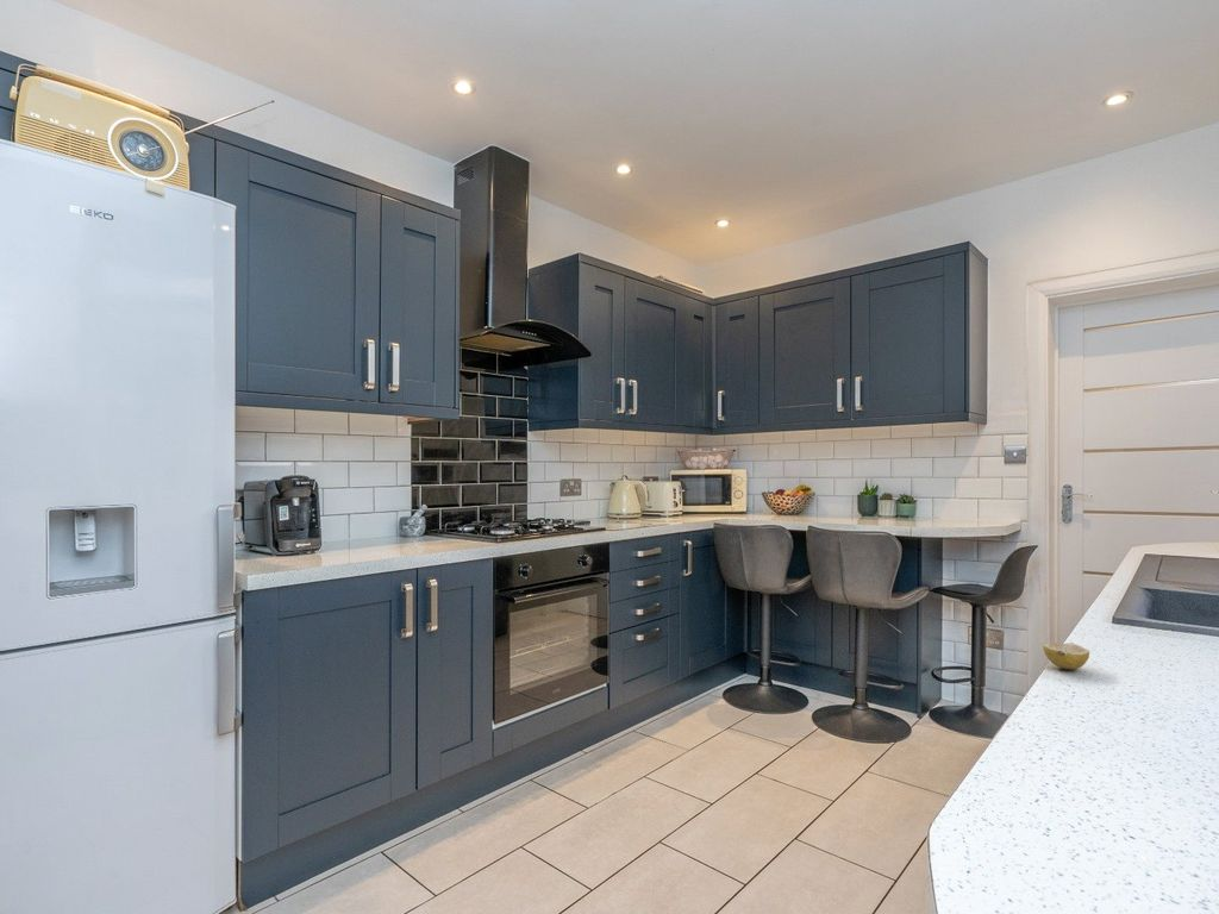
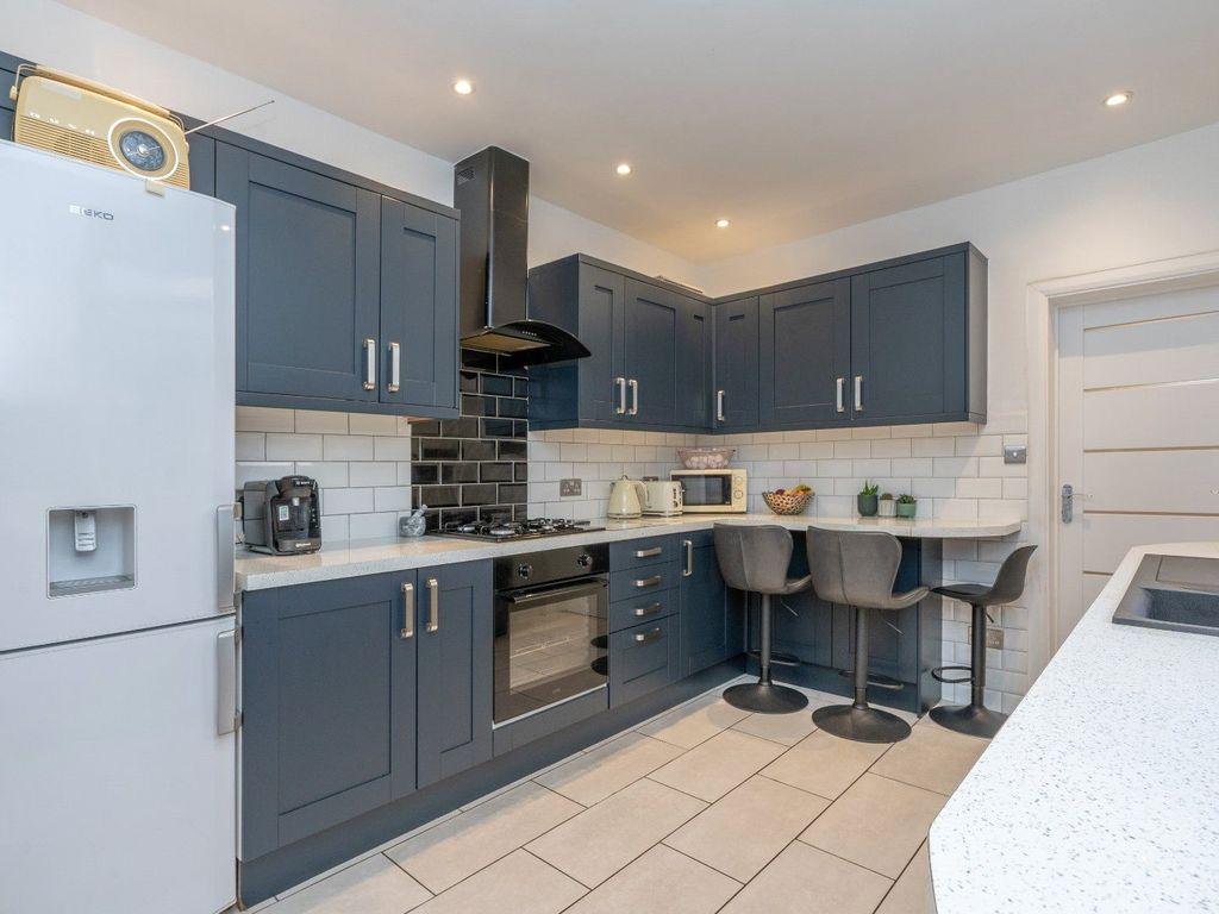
- lemon [1042,641,1090,671]
